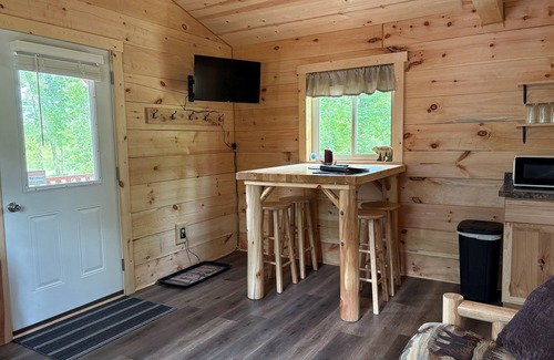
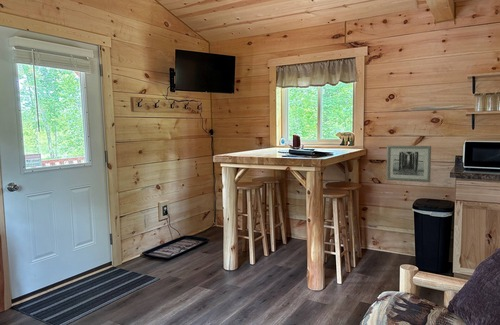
+ wall art [386,145,432,183]
